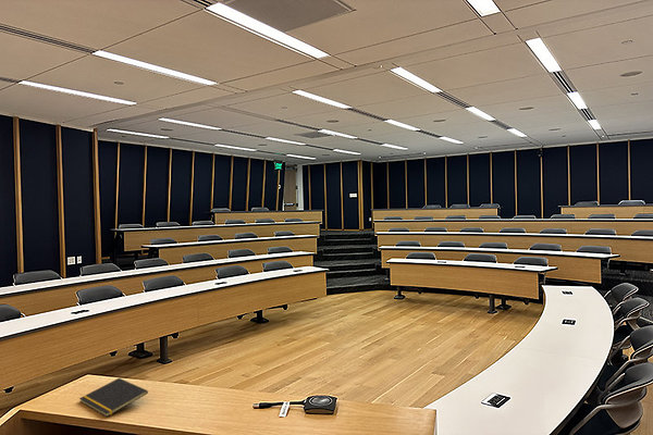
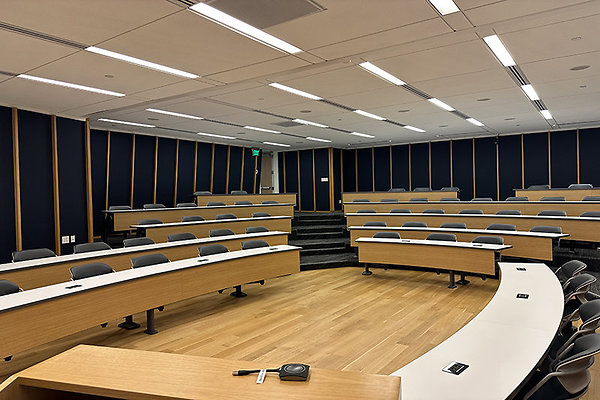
- notepad [78,377,149,418]
